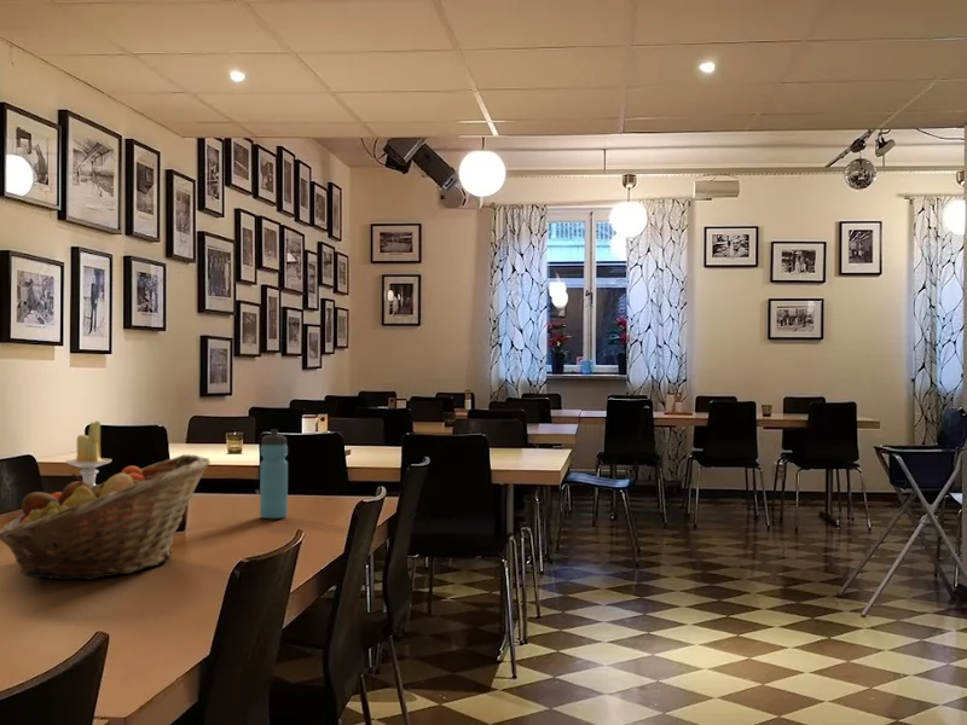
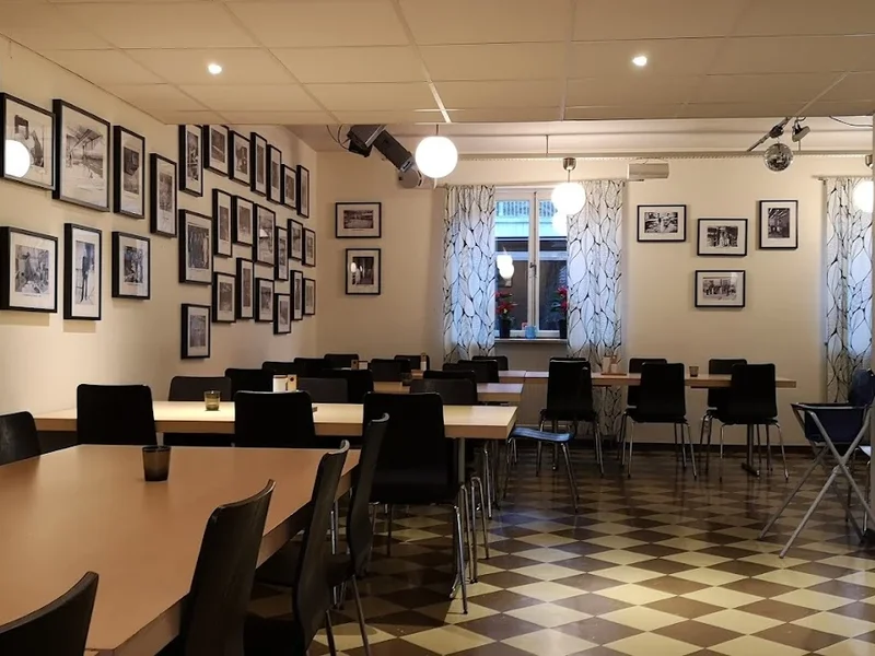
- water bottle [259,428,289,520]
- fruit basket [0,453,212,581]
- candle [65,420,112,488]
